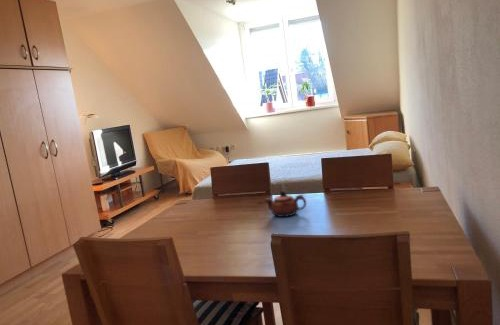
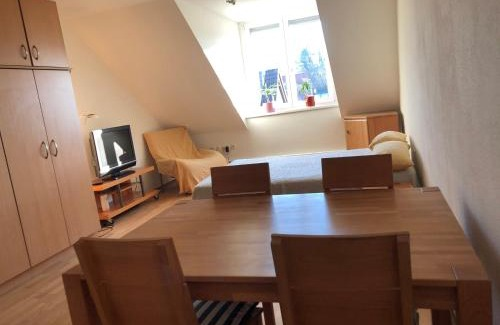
- teapot [263,190,307,218]
